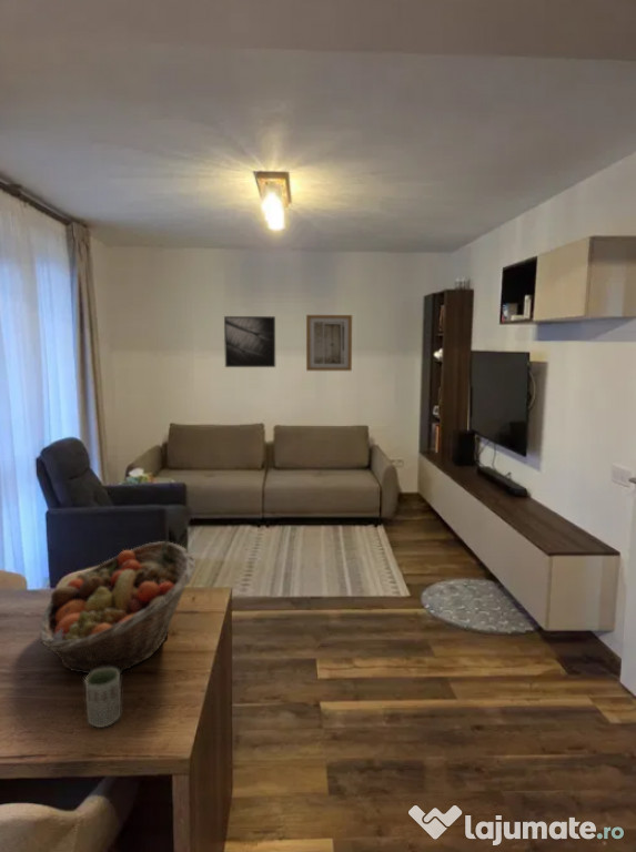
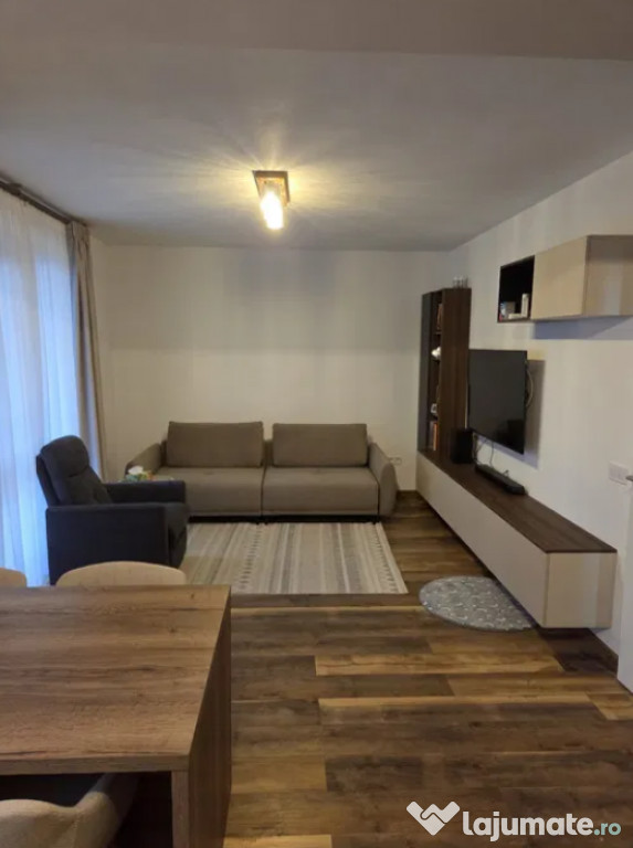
- fruit basket [39,540,198,674]
- cup [83,668,122,729]
- wall art [305,314,353,372]
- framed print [223,315,276,368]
